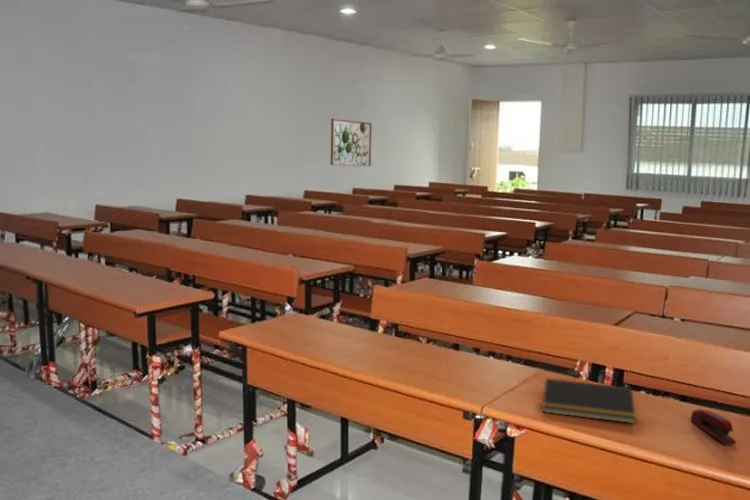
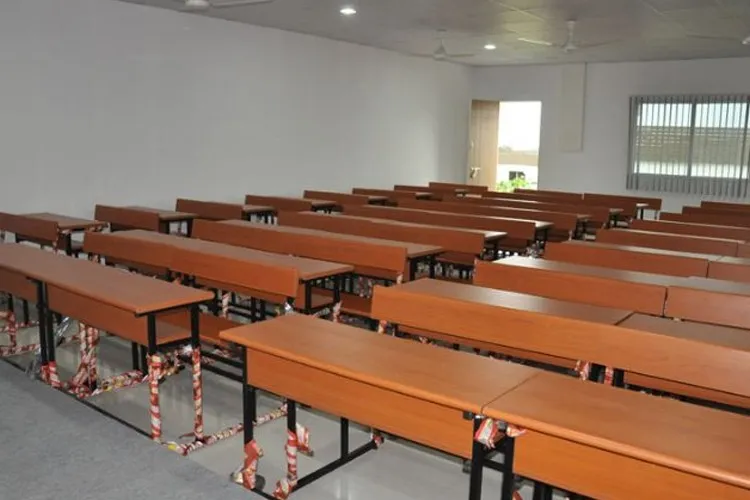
- notepad [541,377,636,424]
- wall art [329,117,373,167]
- stapler [689,408,737,445]
